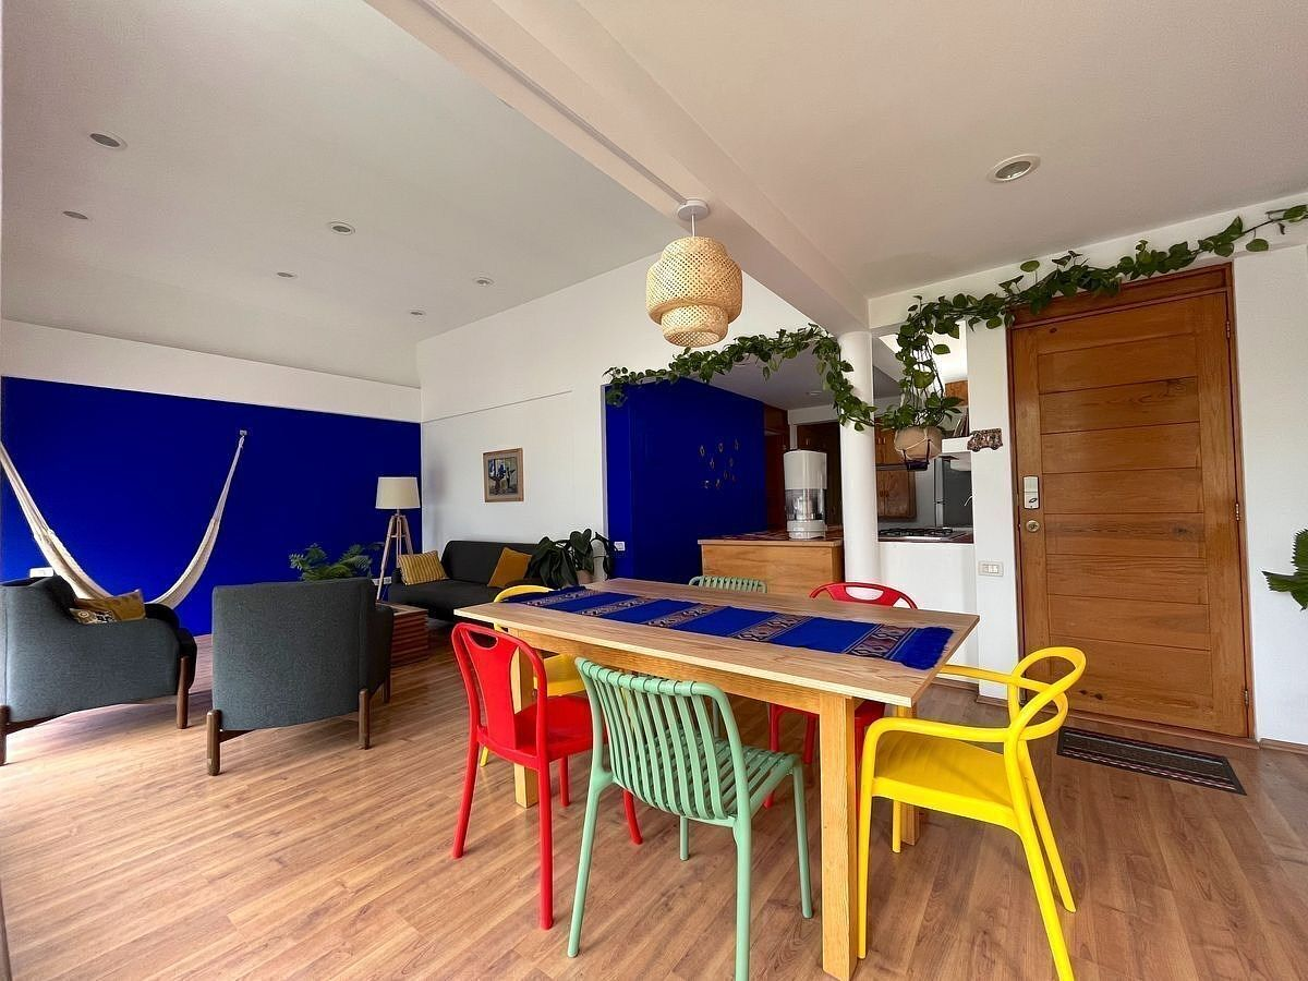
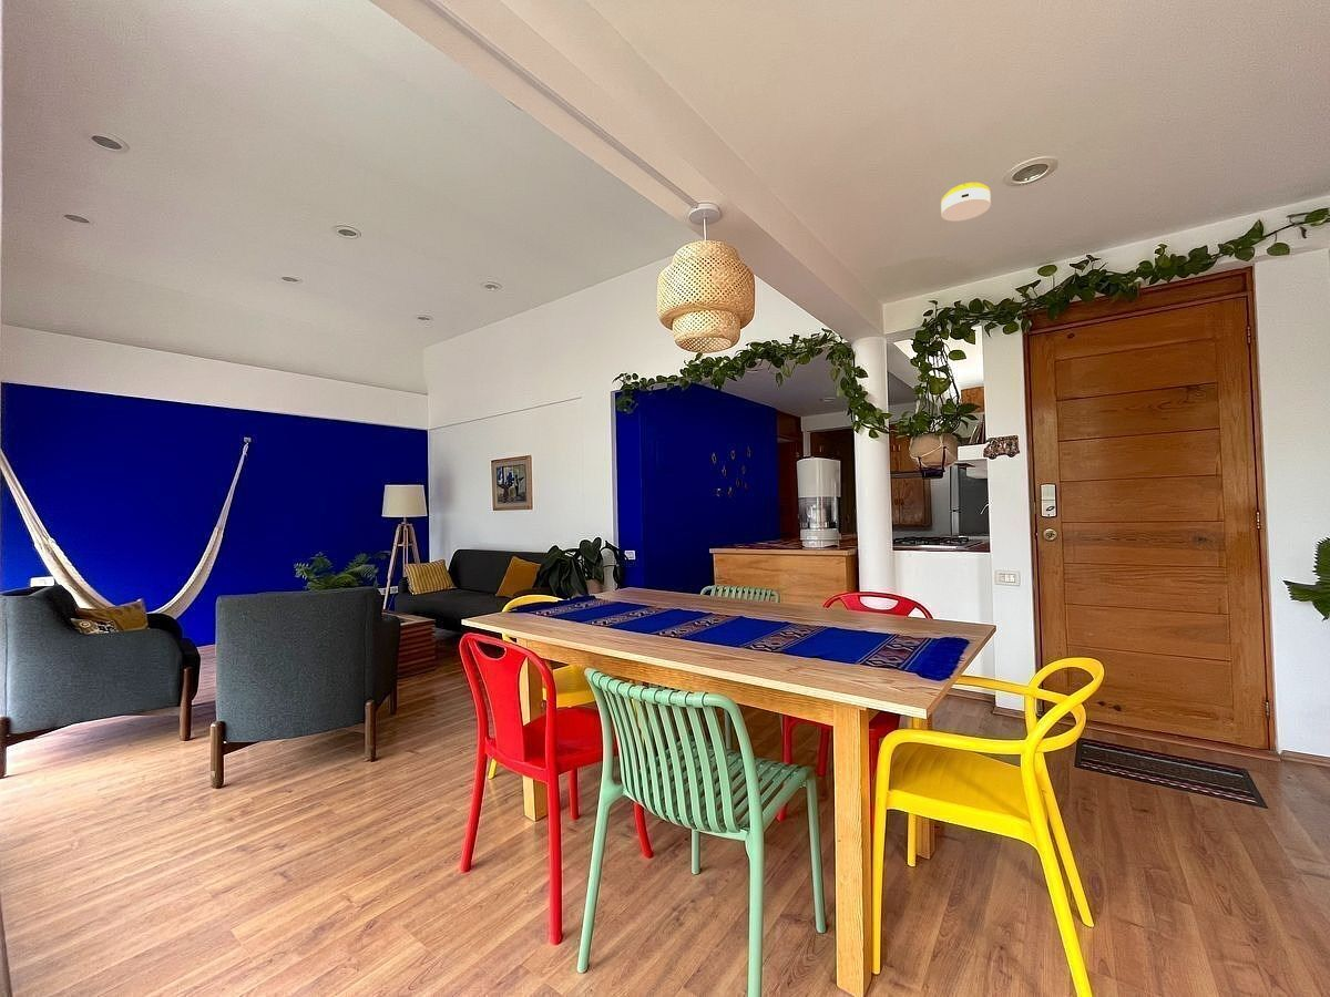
+ smoke detector [940,182,992,222]
